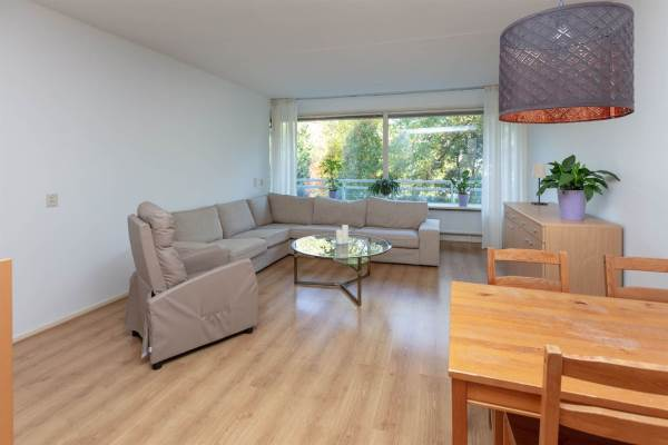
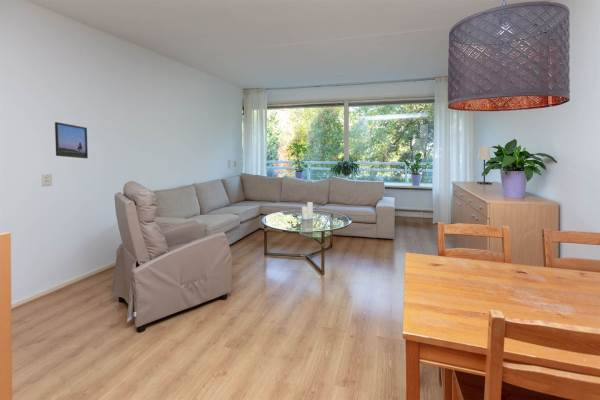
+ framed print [54,121,89,159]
